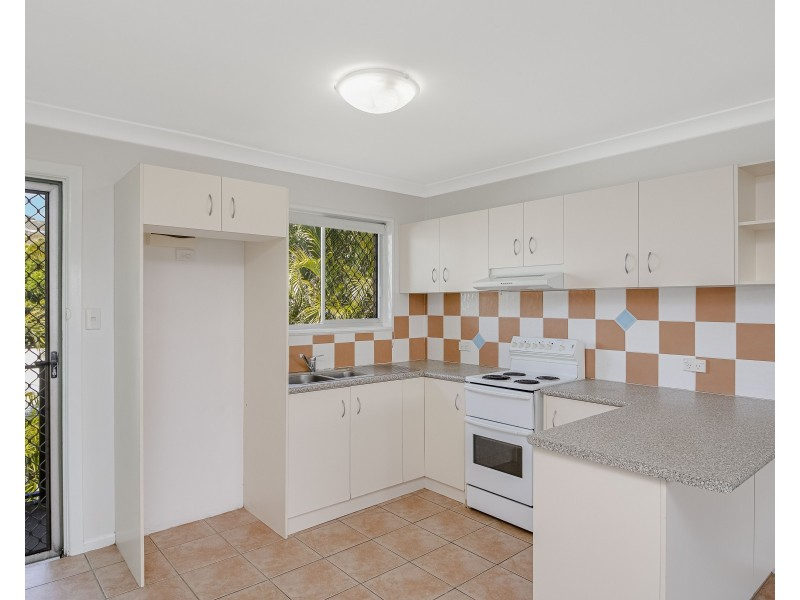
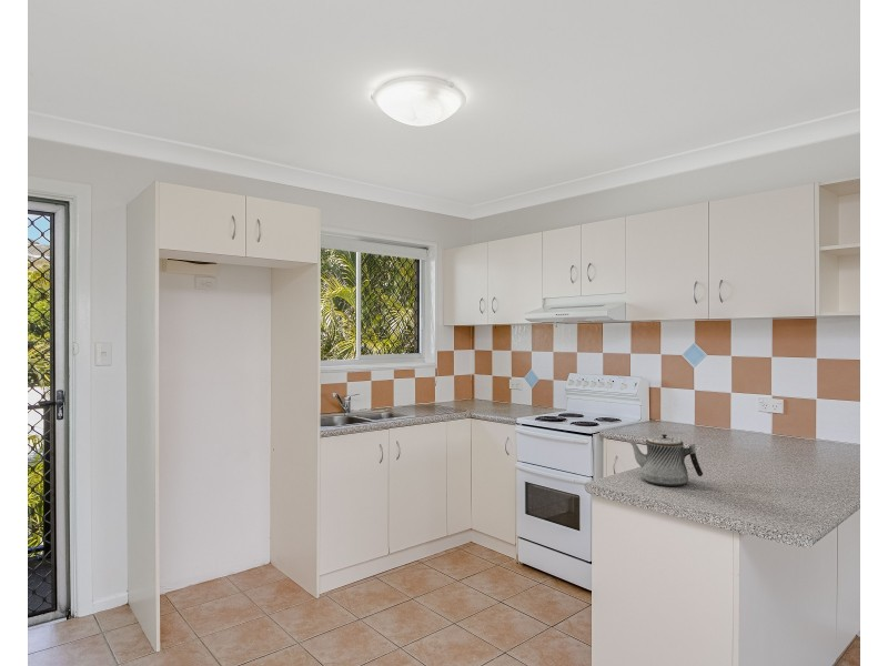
+ teapot [626,433,704,487]
